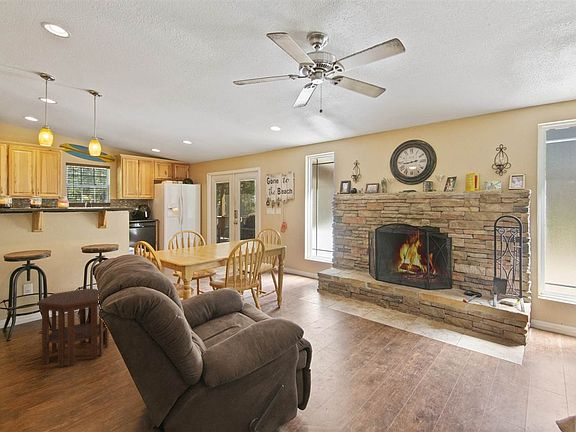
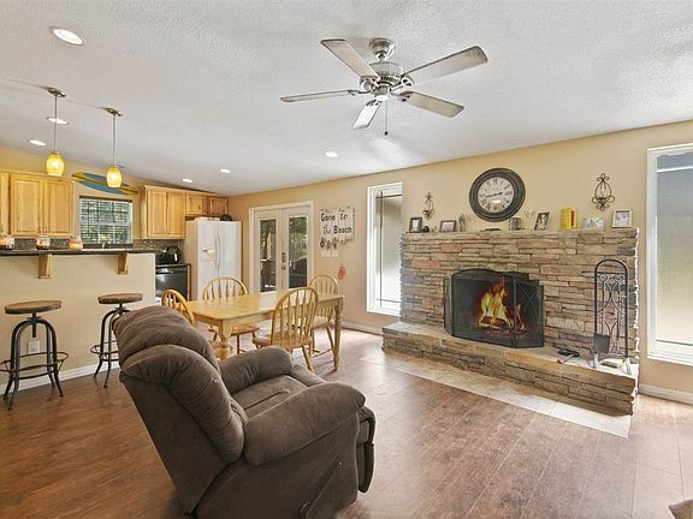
- side table [36,287,110,368]
